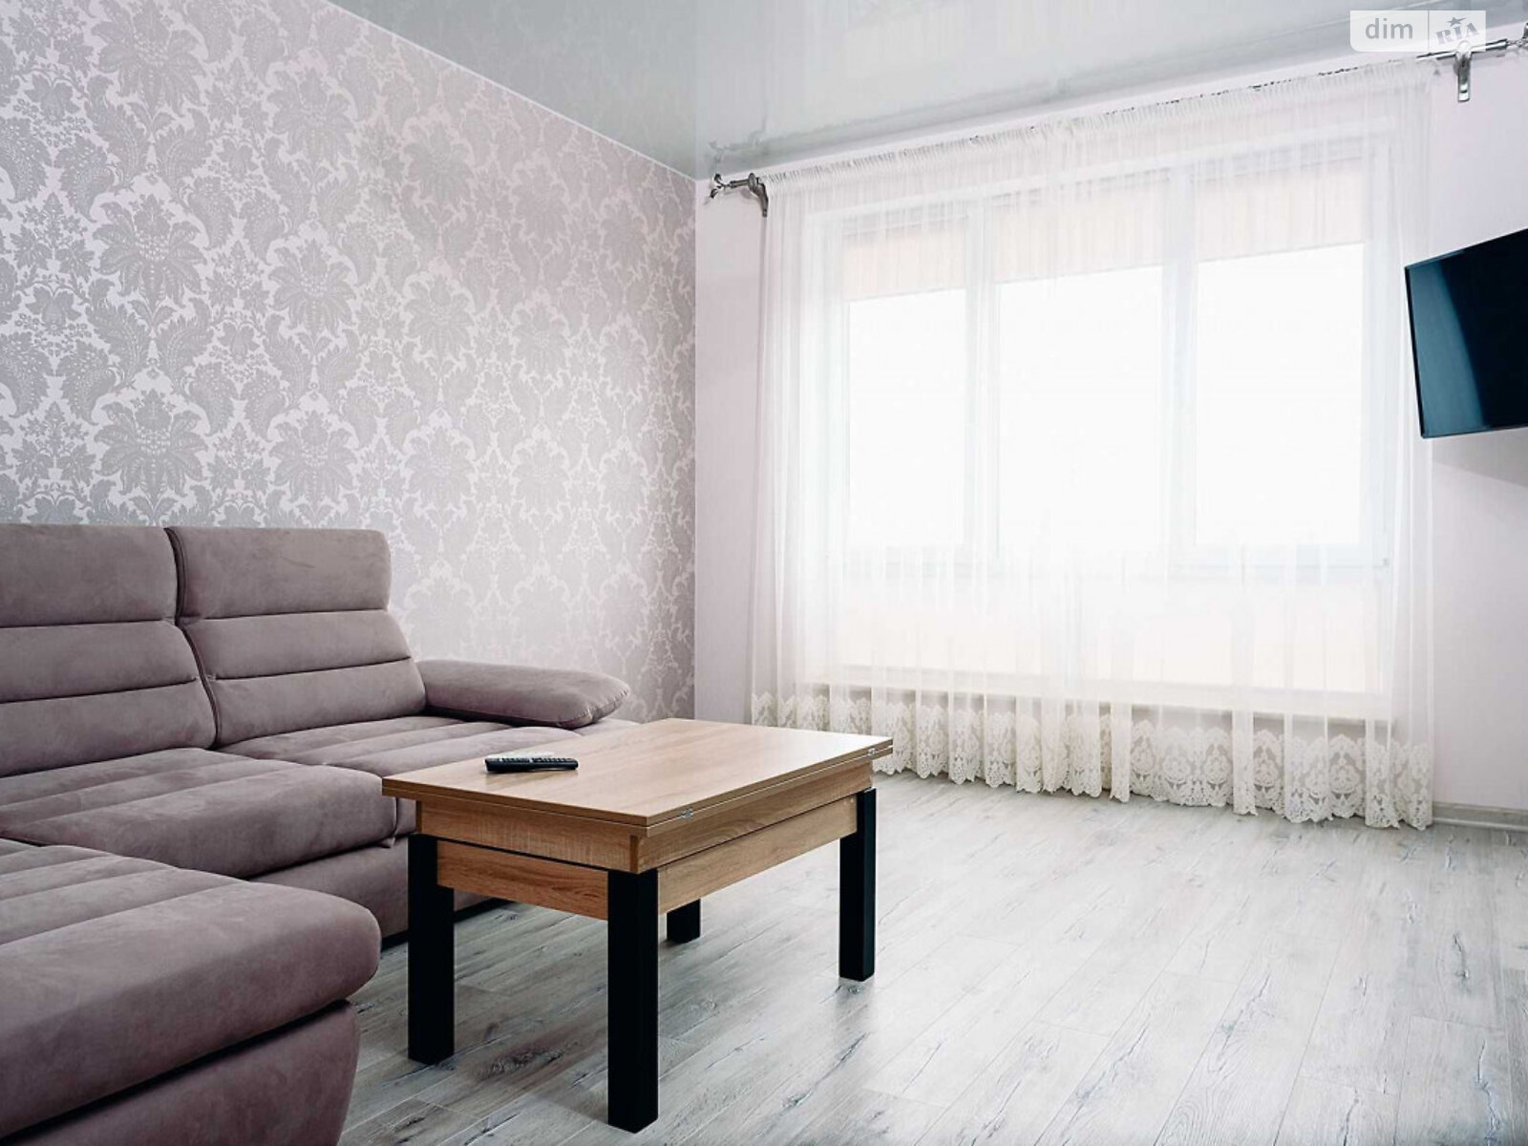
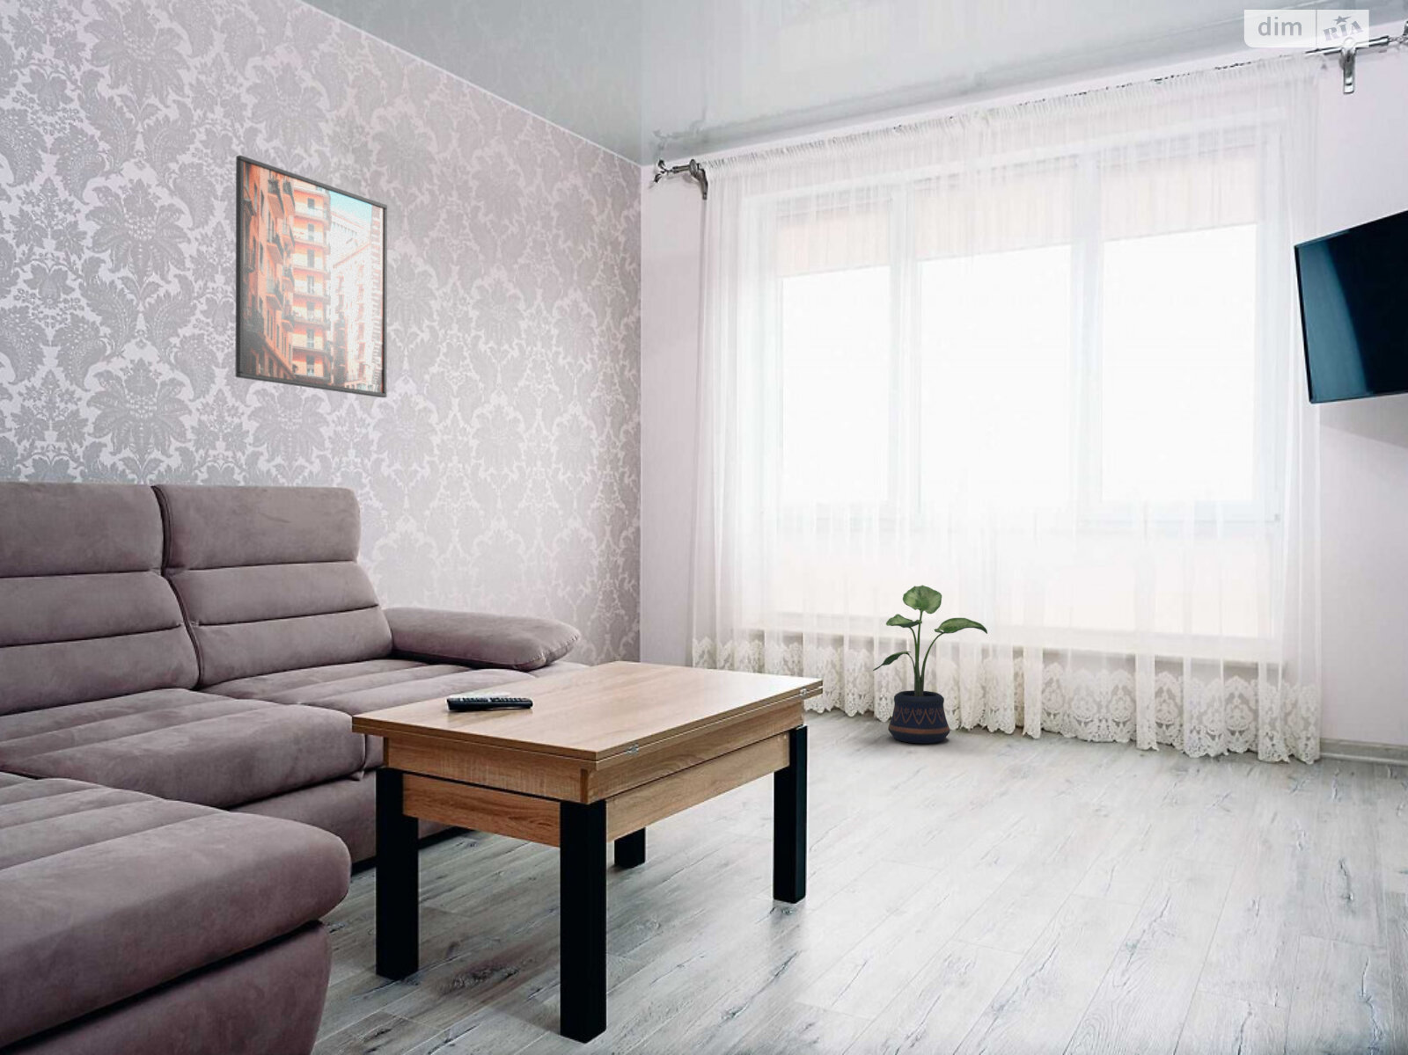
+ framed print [234,155,388,398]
+ potted plant [873,585,988,744]
